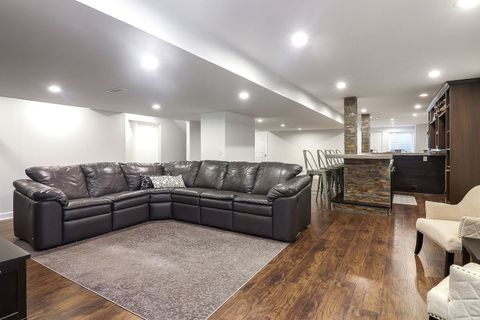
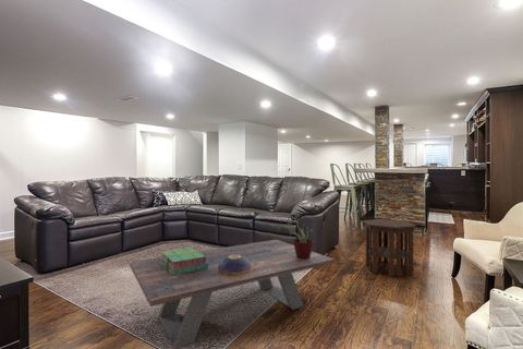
+ decorative bowl [217,255,252,276]
+ potted plant [277,214,315,258]
+ coffee table [129,239,336,349]
+ stack of books [160,246,208,275]
+ side table [363,218,417,278]
